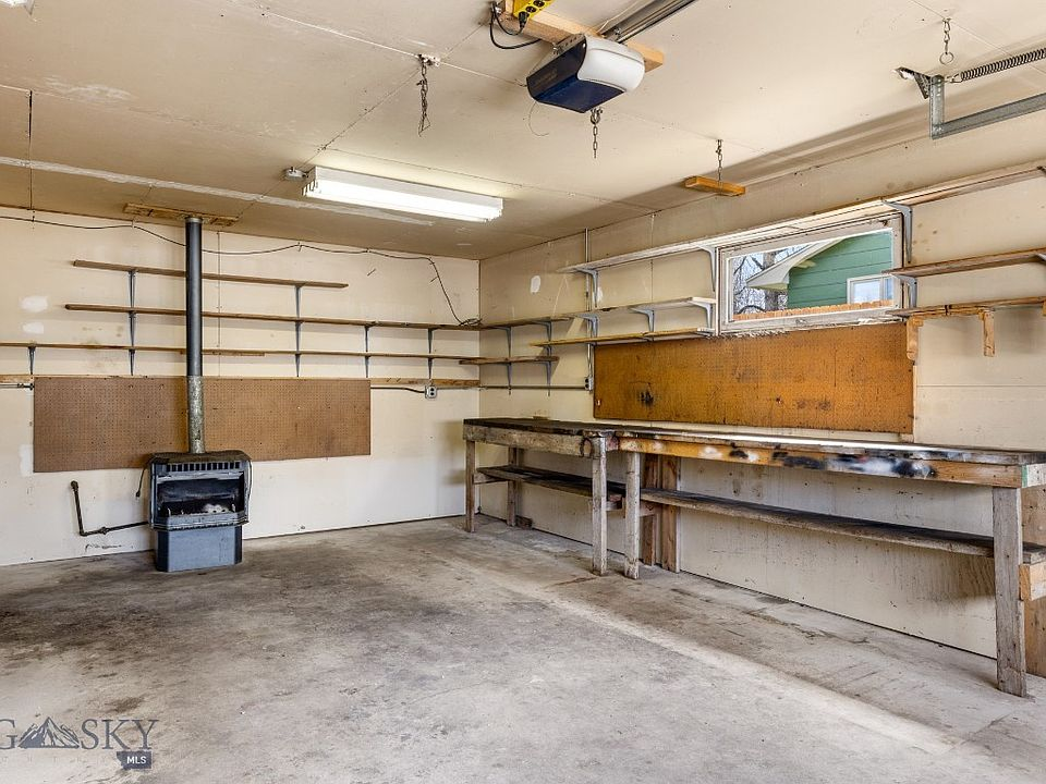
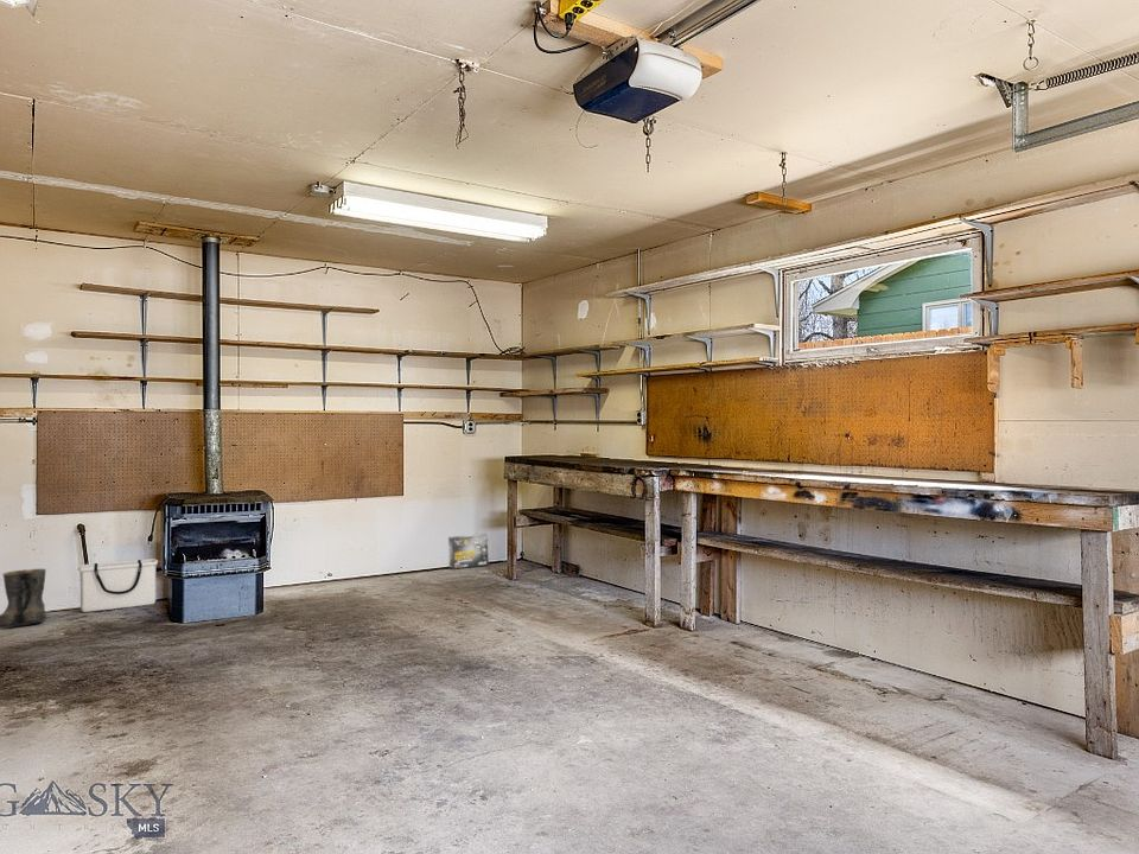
+ box [447,533,490,571]
+ boots [0,567,47,630]
+ storage bin [77,557,159,613]
